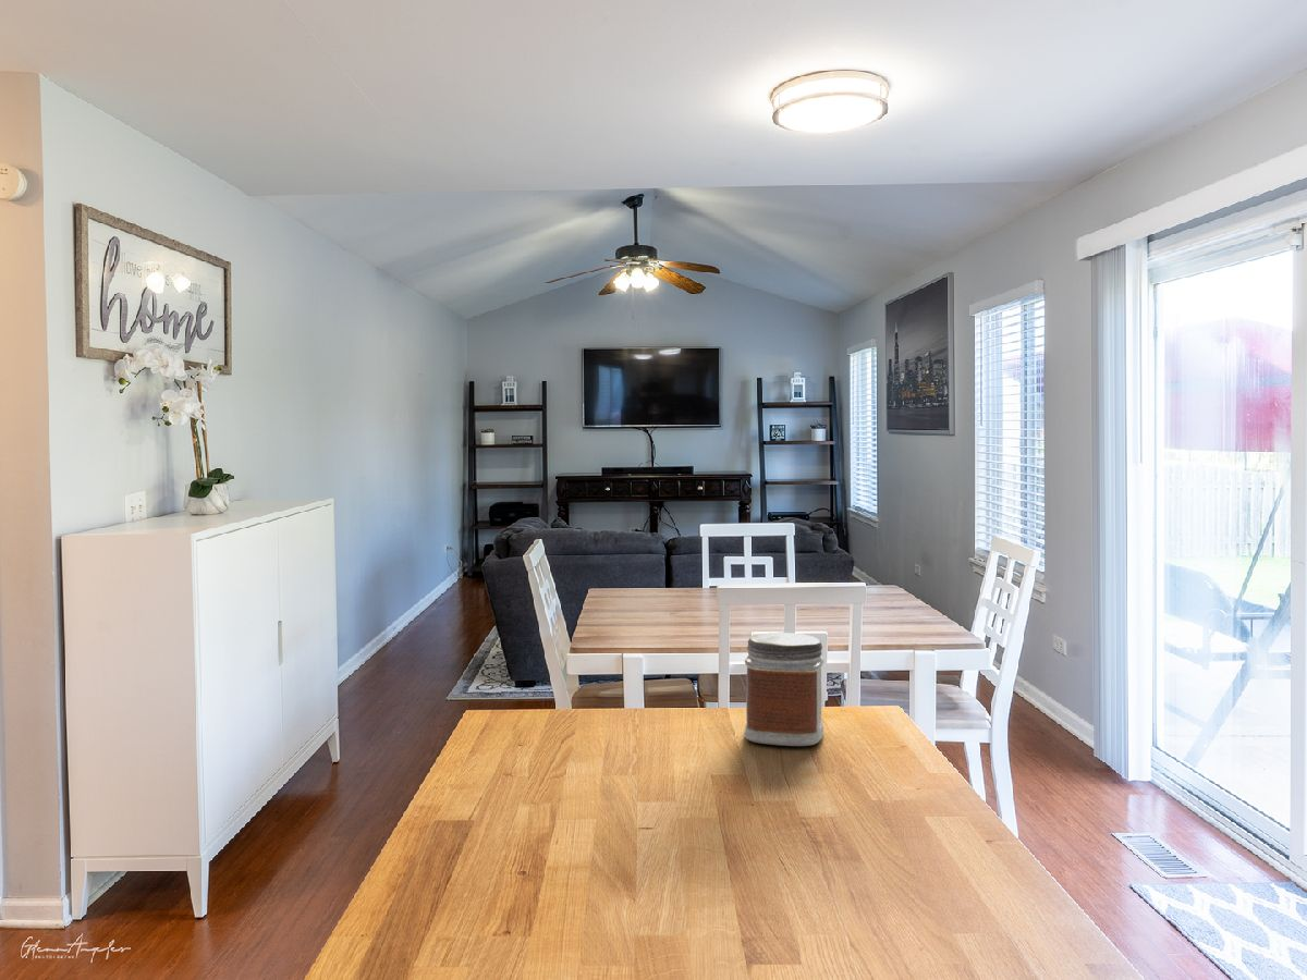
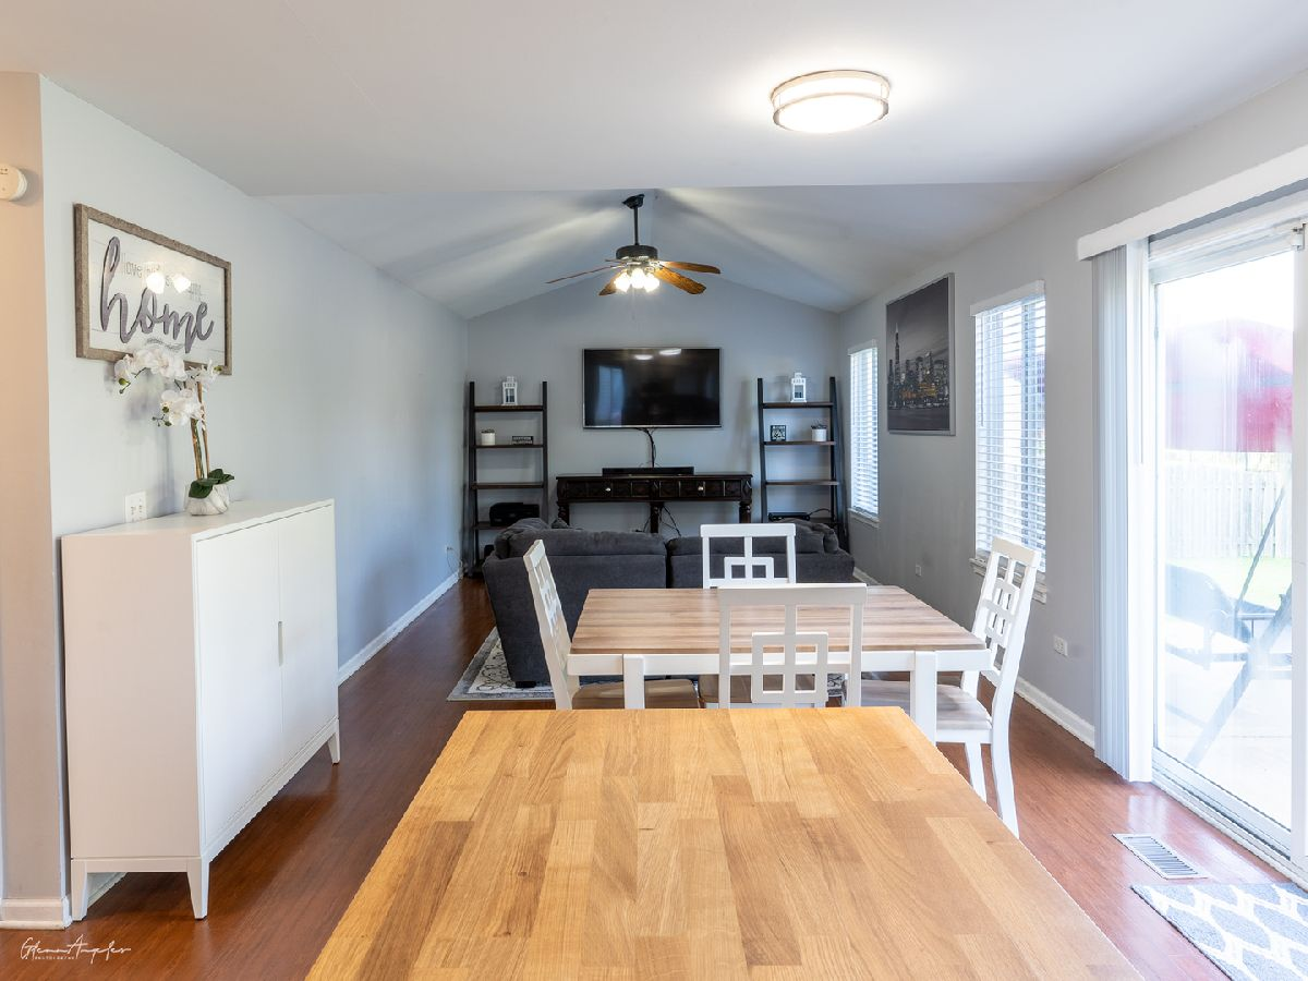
- jar [743,632,824,747]
